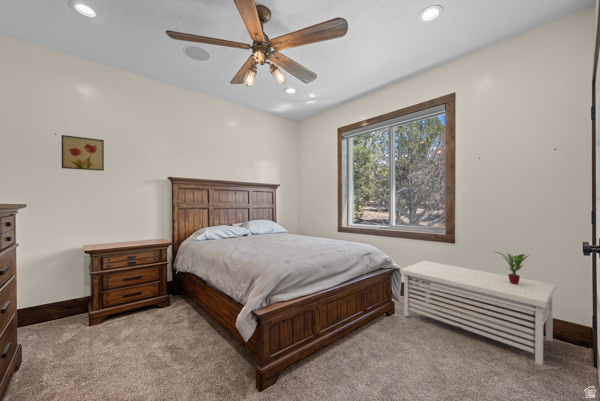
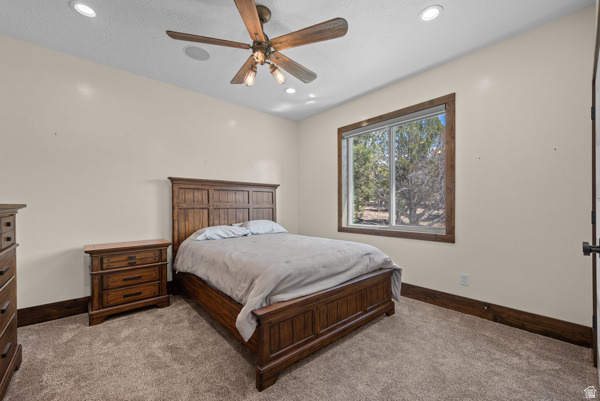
- wall art [61,134,105,172]
- potted plant [492,251,531,285]
- storage bench [399,260,556,366]
